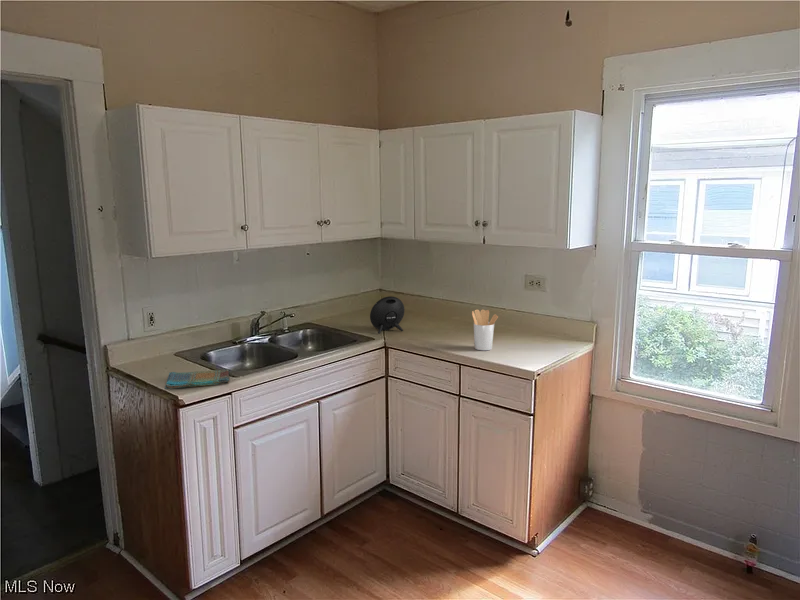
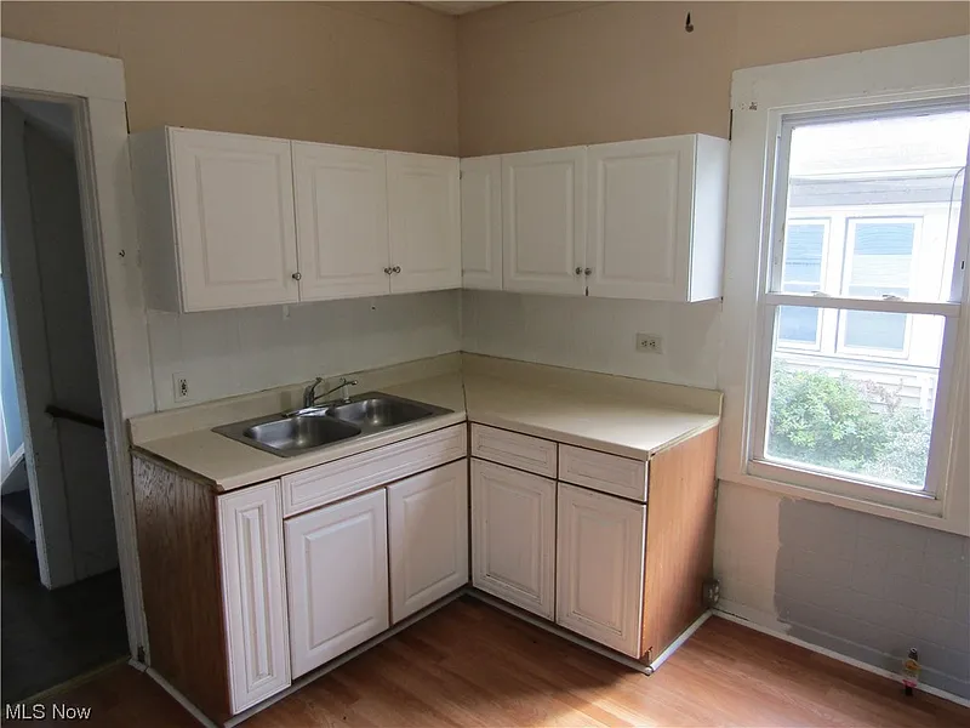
- dish towel [164,368,230,390]
- utensil holder [471,309,499,351]
- speaker [369,295,405,335]
